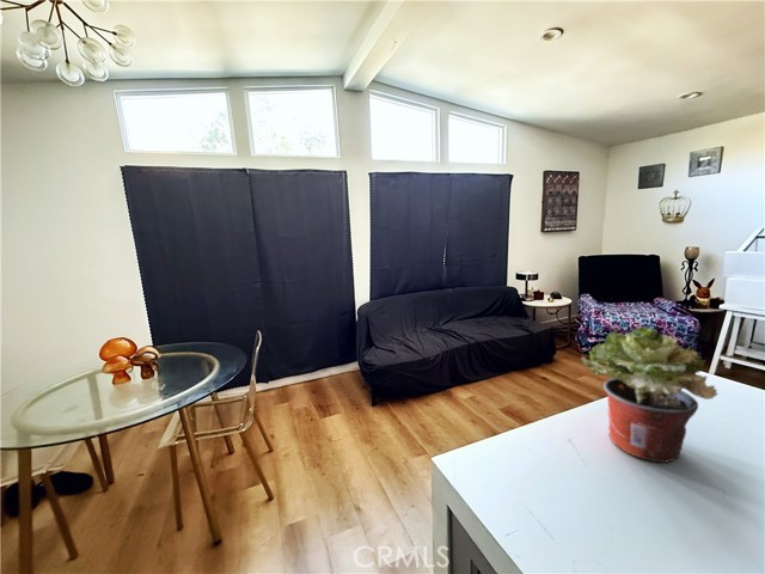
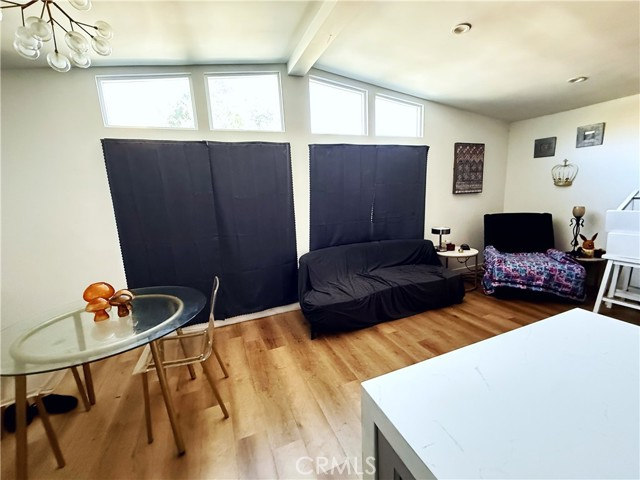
- potted plant [580,325,718,464]
